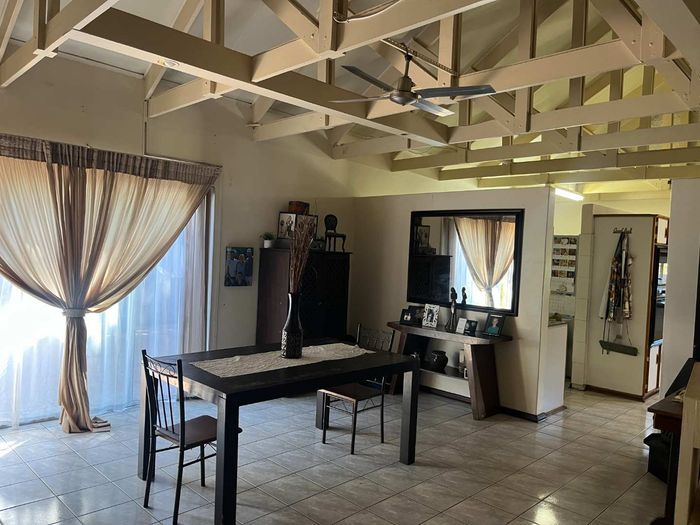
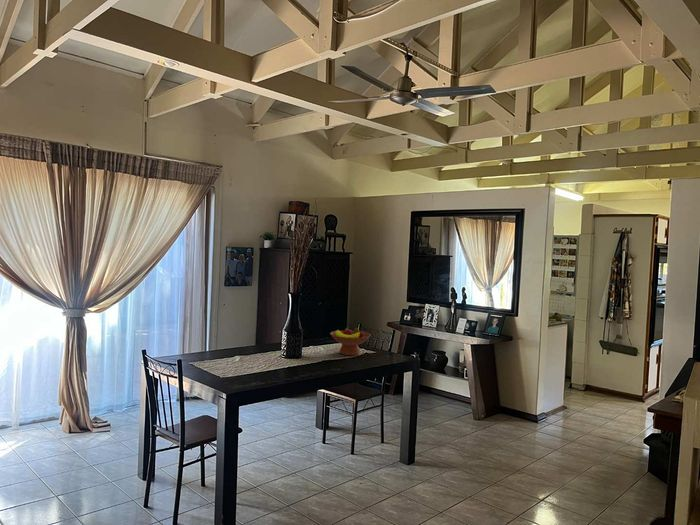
+ fruit bowl [329,327,372,356]
